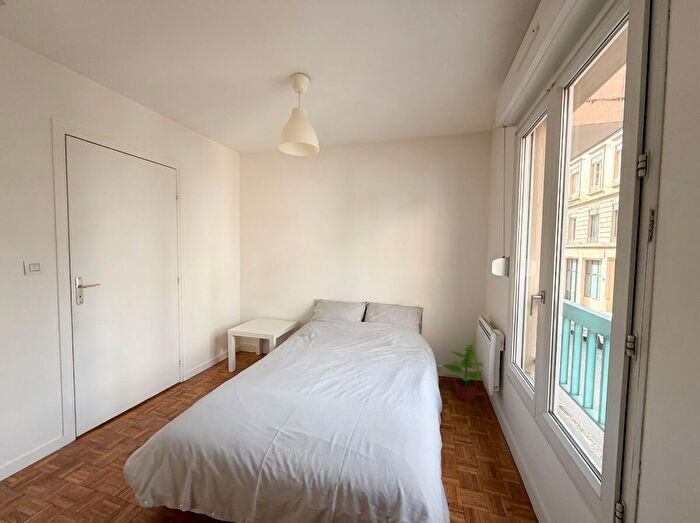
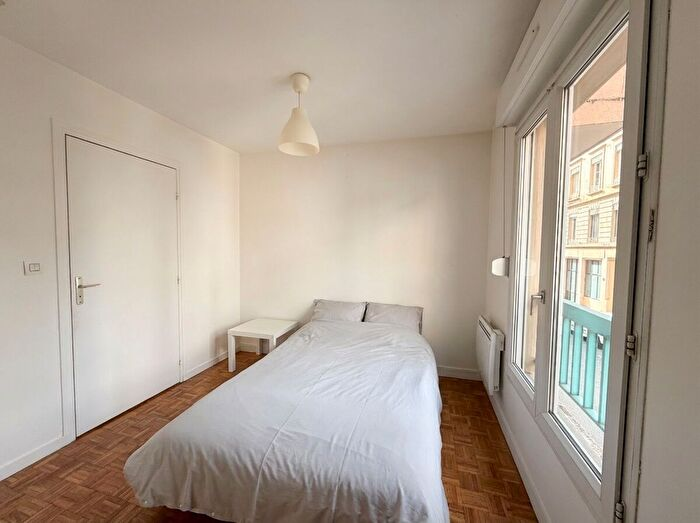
- potted plant [442,344,484,402]
